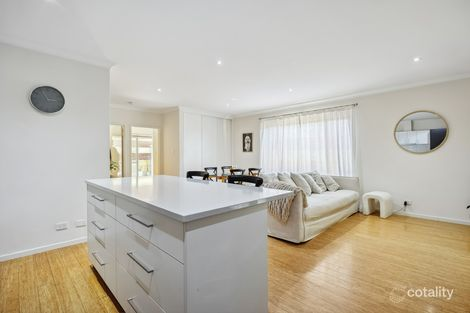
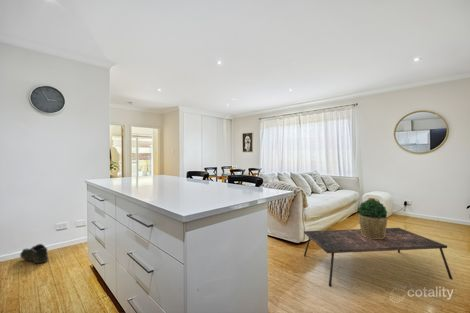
+ potted plant [357,198,389,239]
+ coffee table [303,227,454,287]
+ shoe [19,243,50,264]
